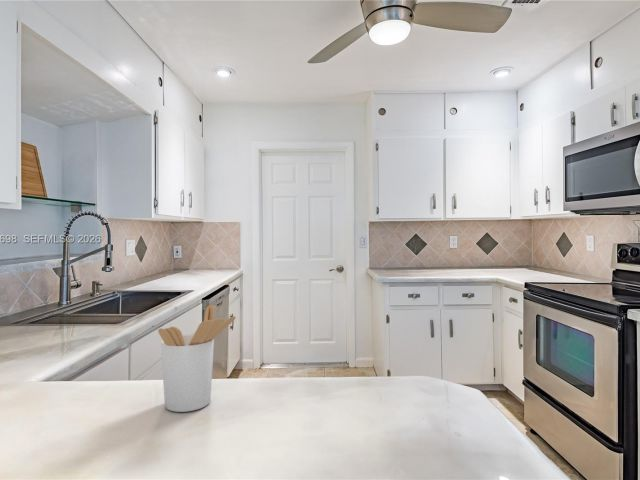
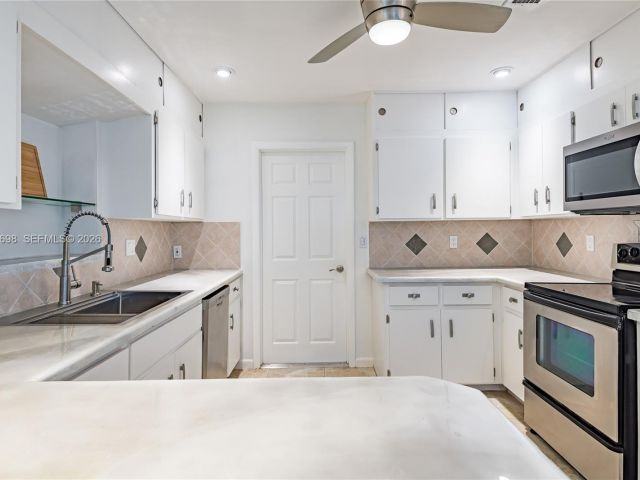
- utensil holder [157,304,237,413]
